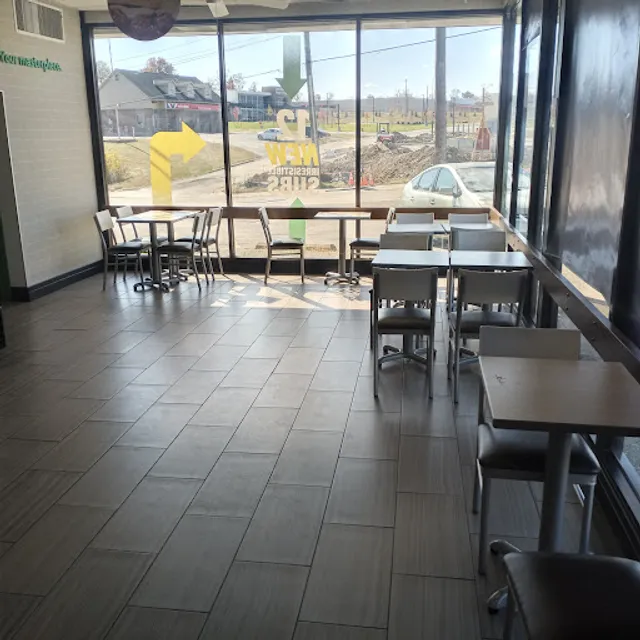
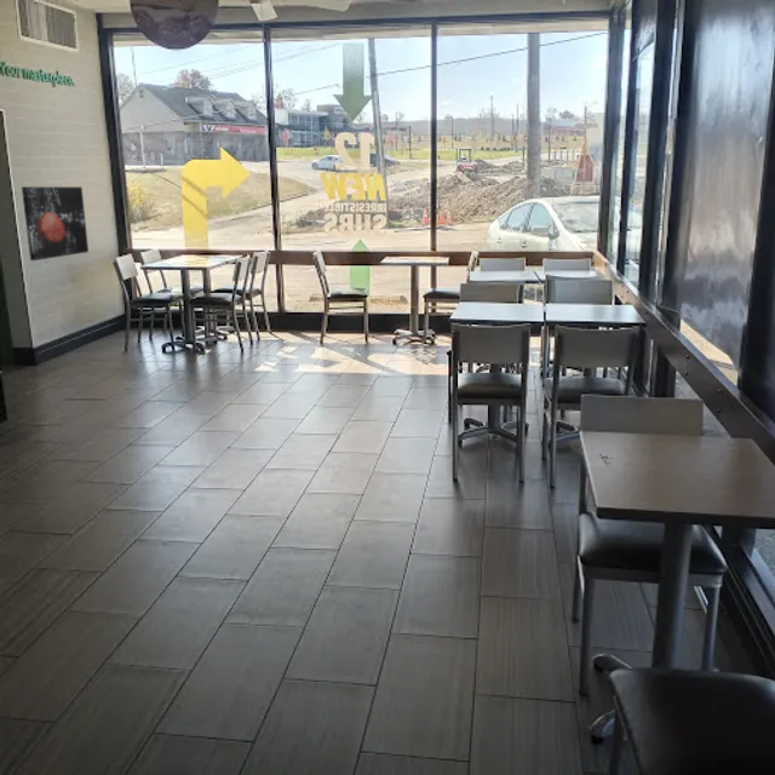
+ wall art [21,185,90,262]
